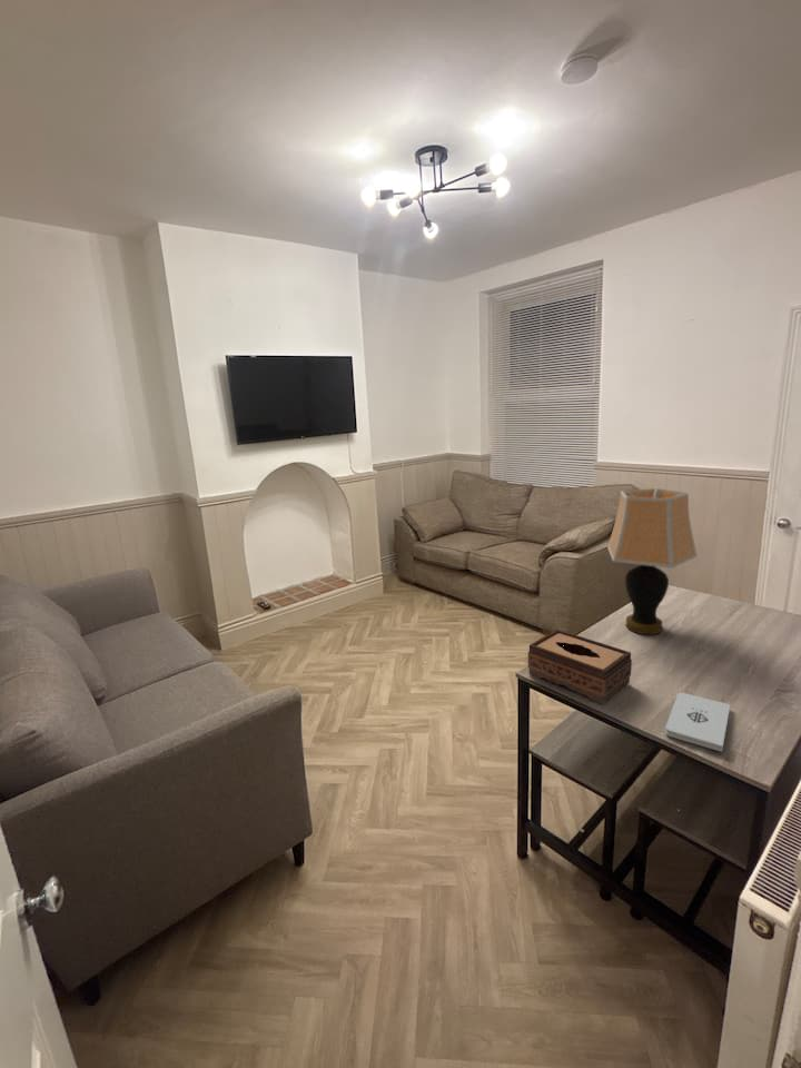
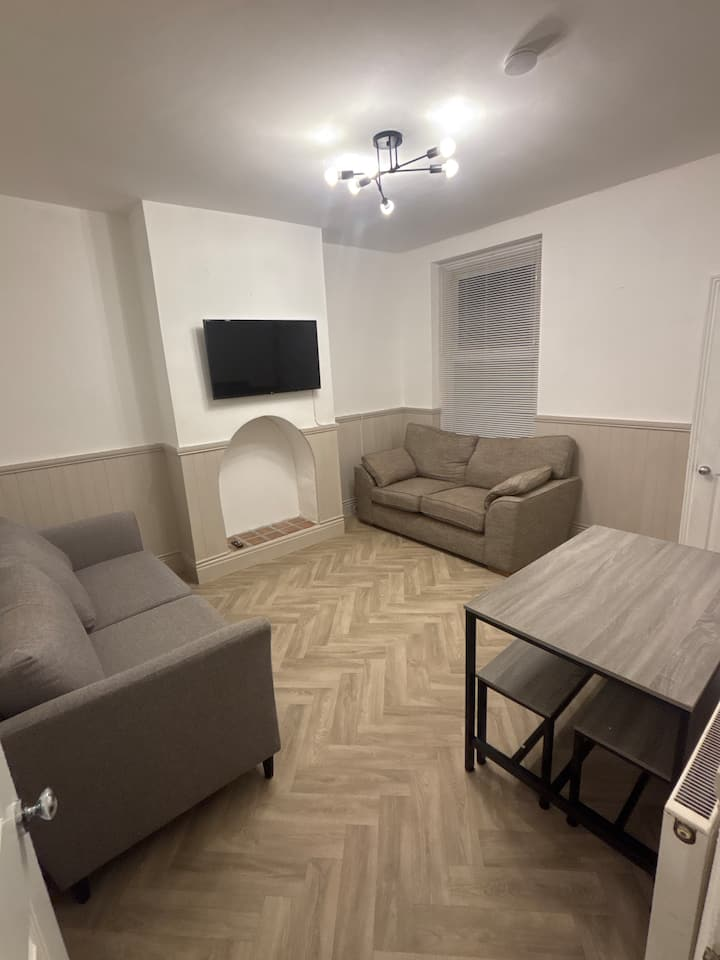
- table lamp [606,487,699,635]
- tissue box [527,629,633,705]
- notepad [664,692,731,753]
